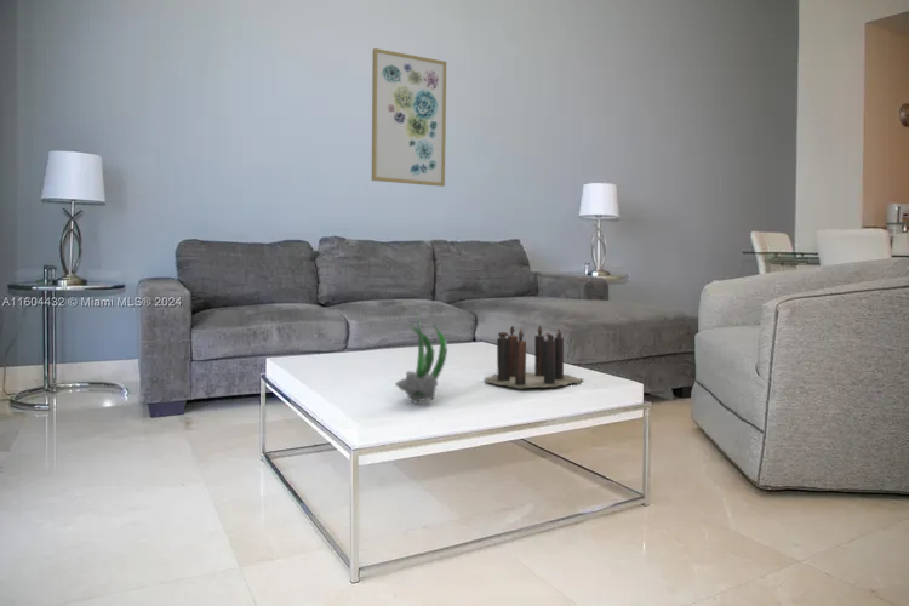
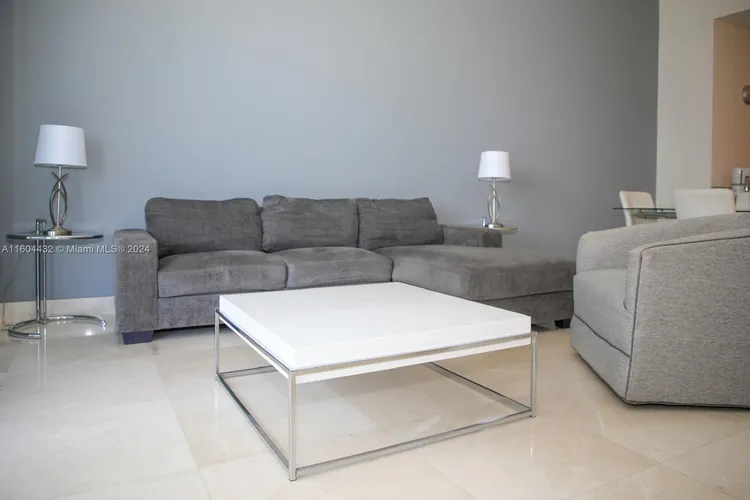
- candle [484,324,584,390]
- wall art [371,47,447,188]
- plant [394,308,448,404]
